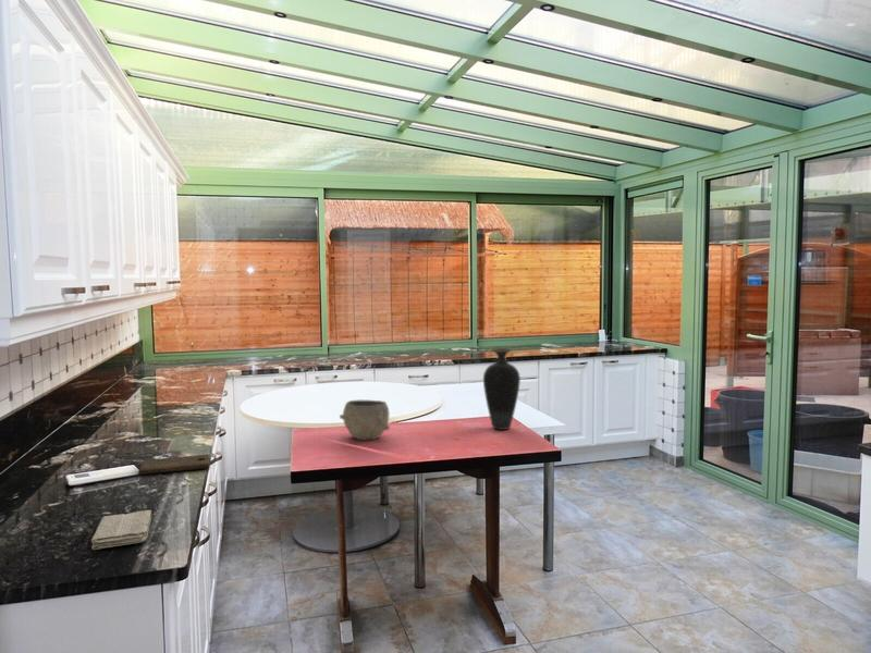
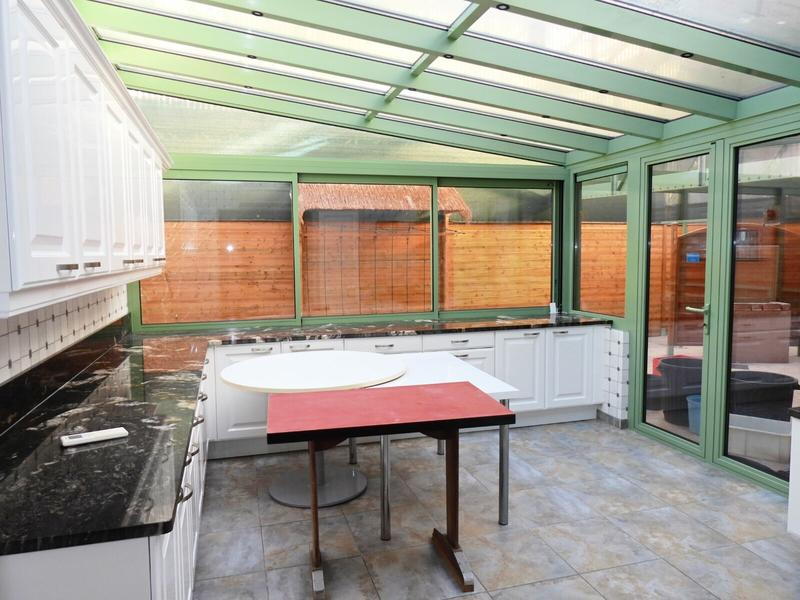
- bowl [339,399,391,441]
- vase [482,347,522,431]
- washcloth [90,509,152,551]
- cutting board [138,454,210,476]
